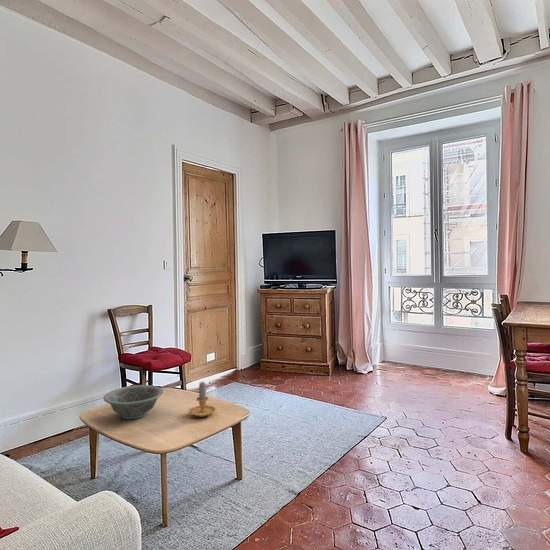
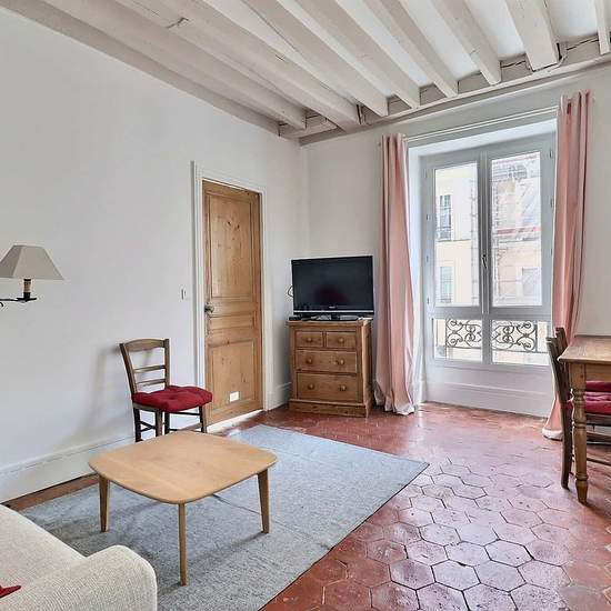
- decorative bowl [102,384,164,420]
- candle [187,381,217,418]
